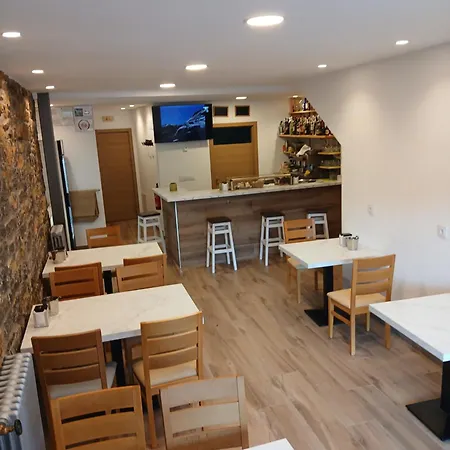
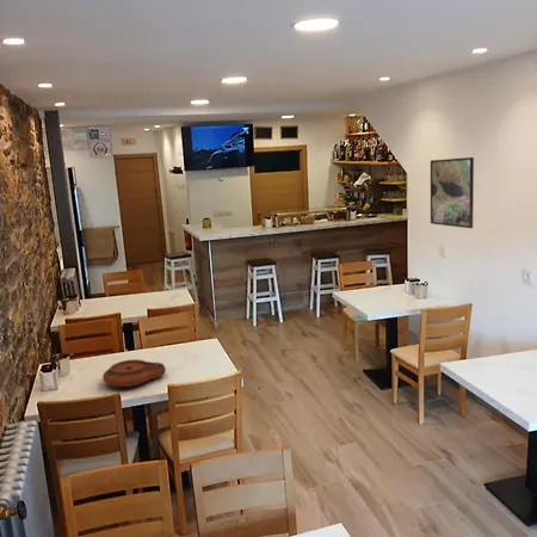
+ plate [101,358,167,388]
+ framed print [430,156,475,229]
